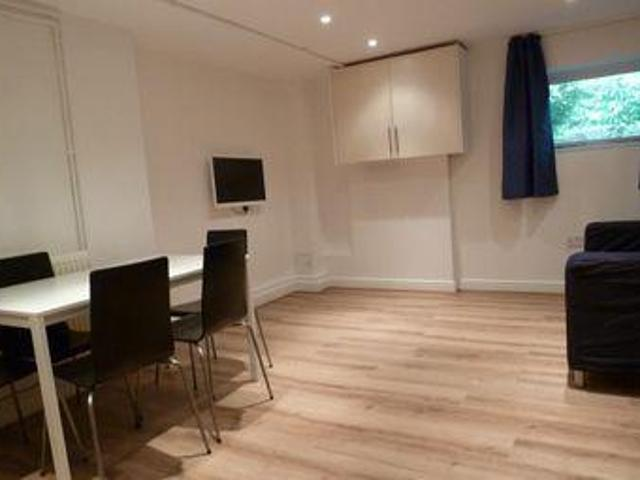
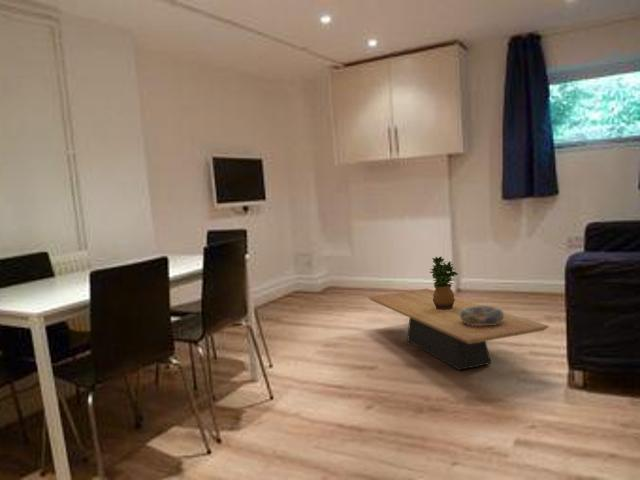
+ decorative bowl [460,304,504,326]
+ coffee table [367,288,550,371]
+ potted plant [429,256,459,311]
